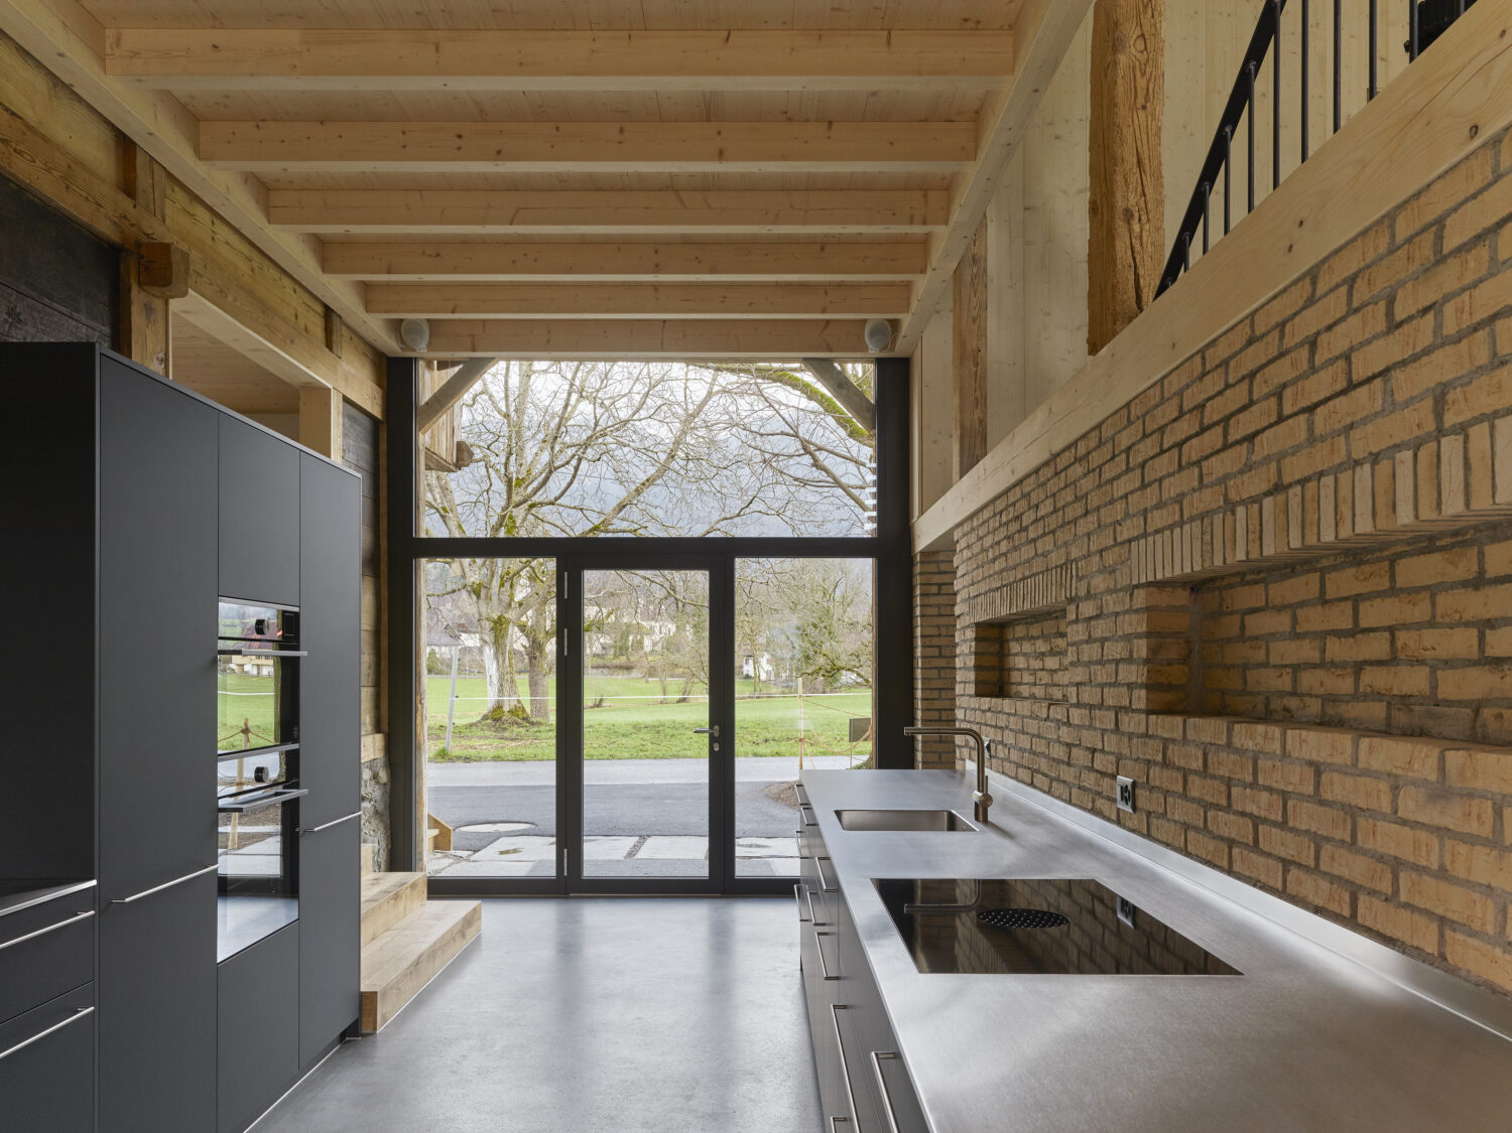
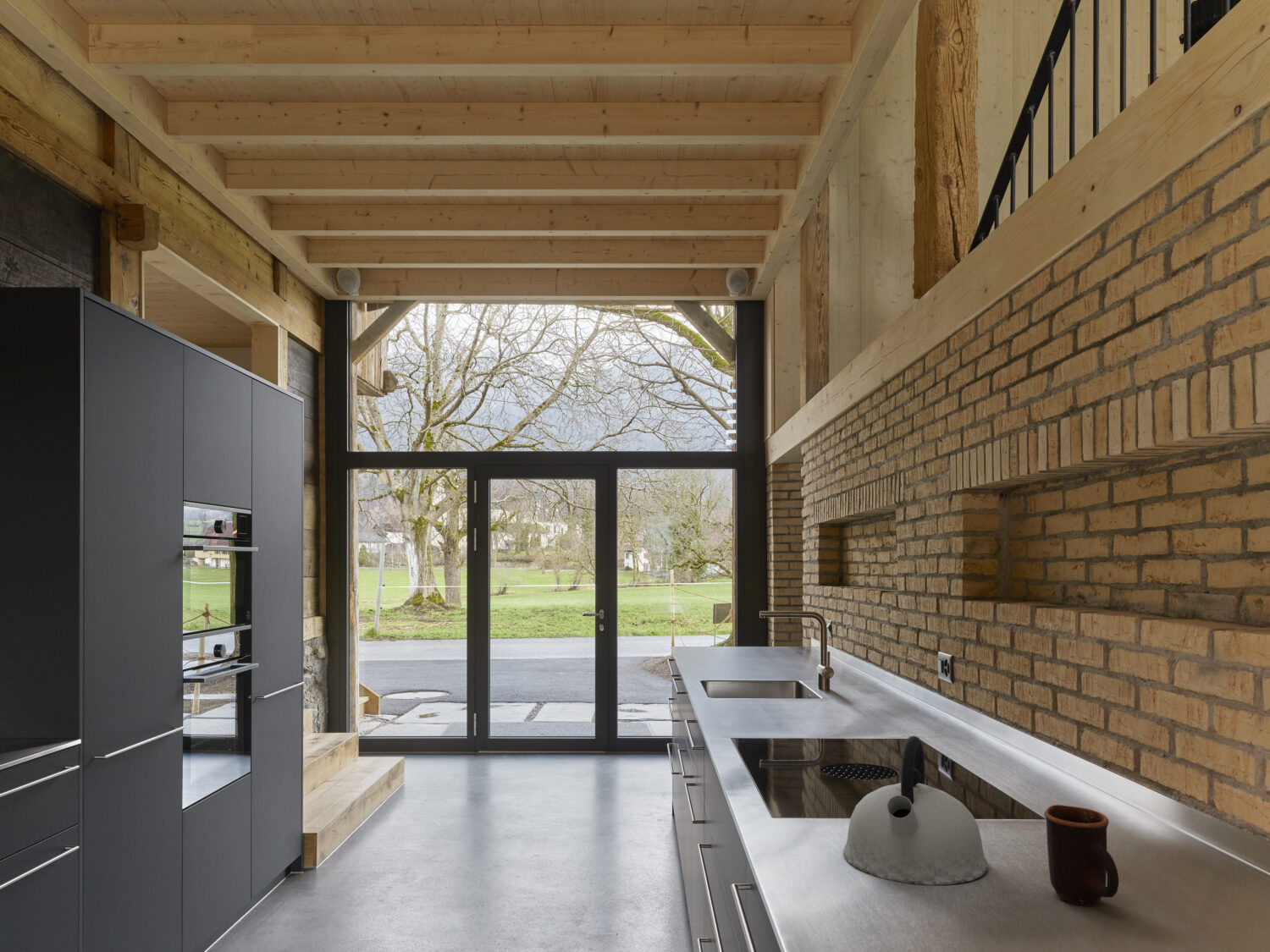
+ mug [1043,804,1119,906]
+ kettle [842,735,989,886]
